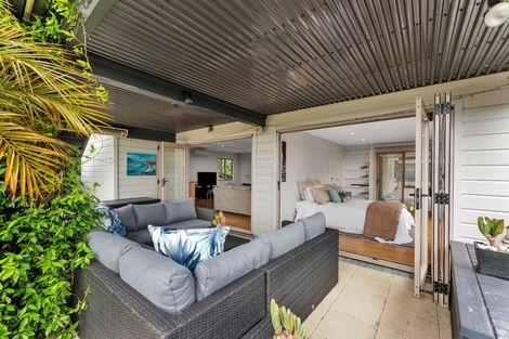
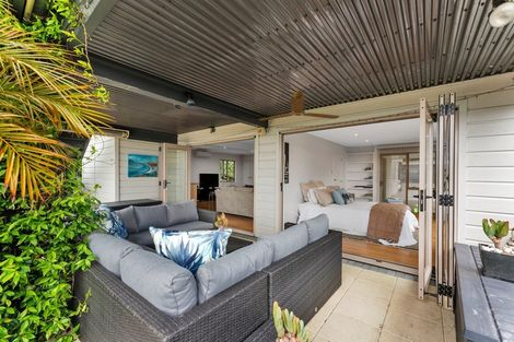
+ ceiling fan [258,90,341,121]
